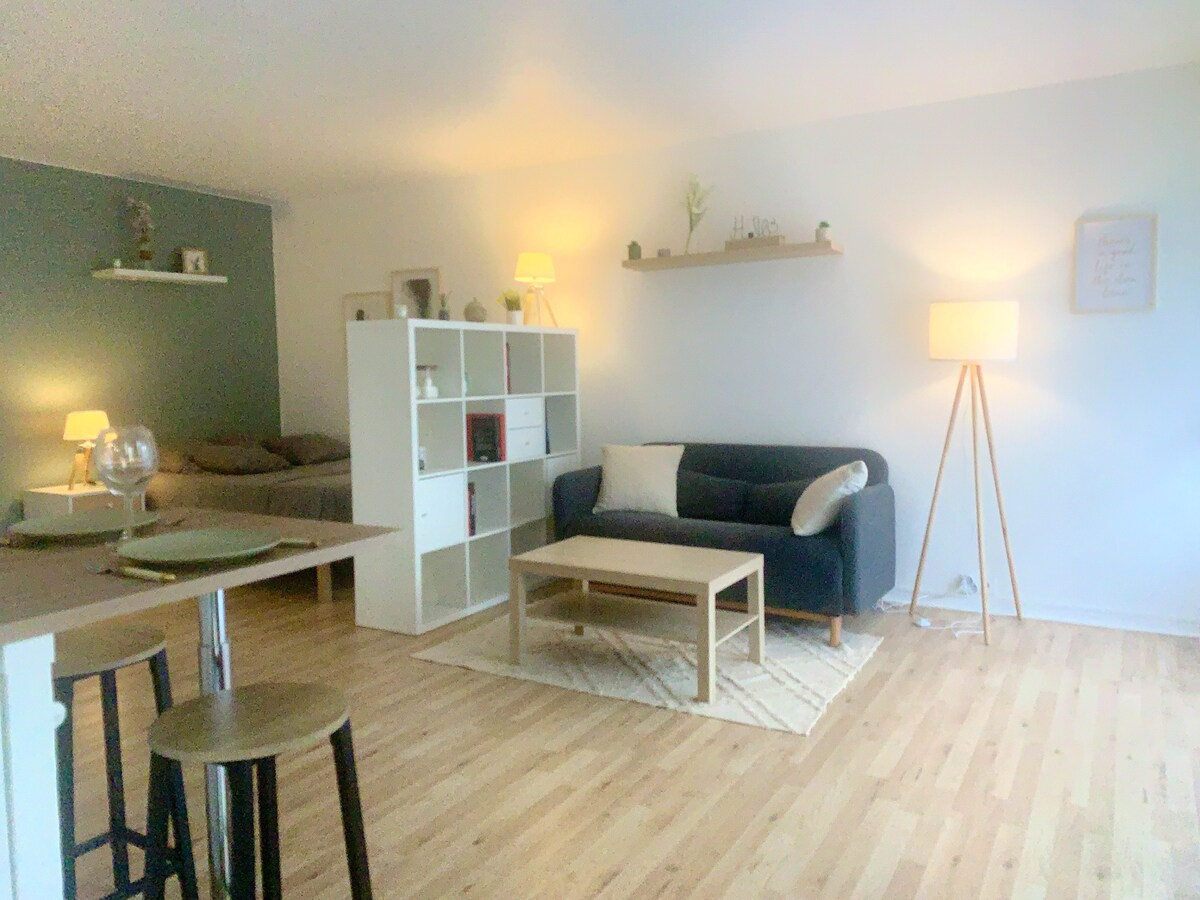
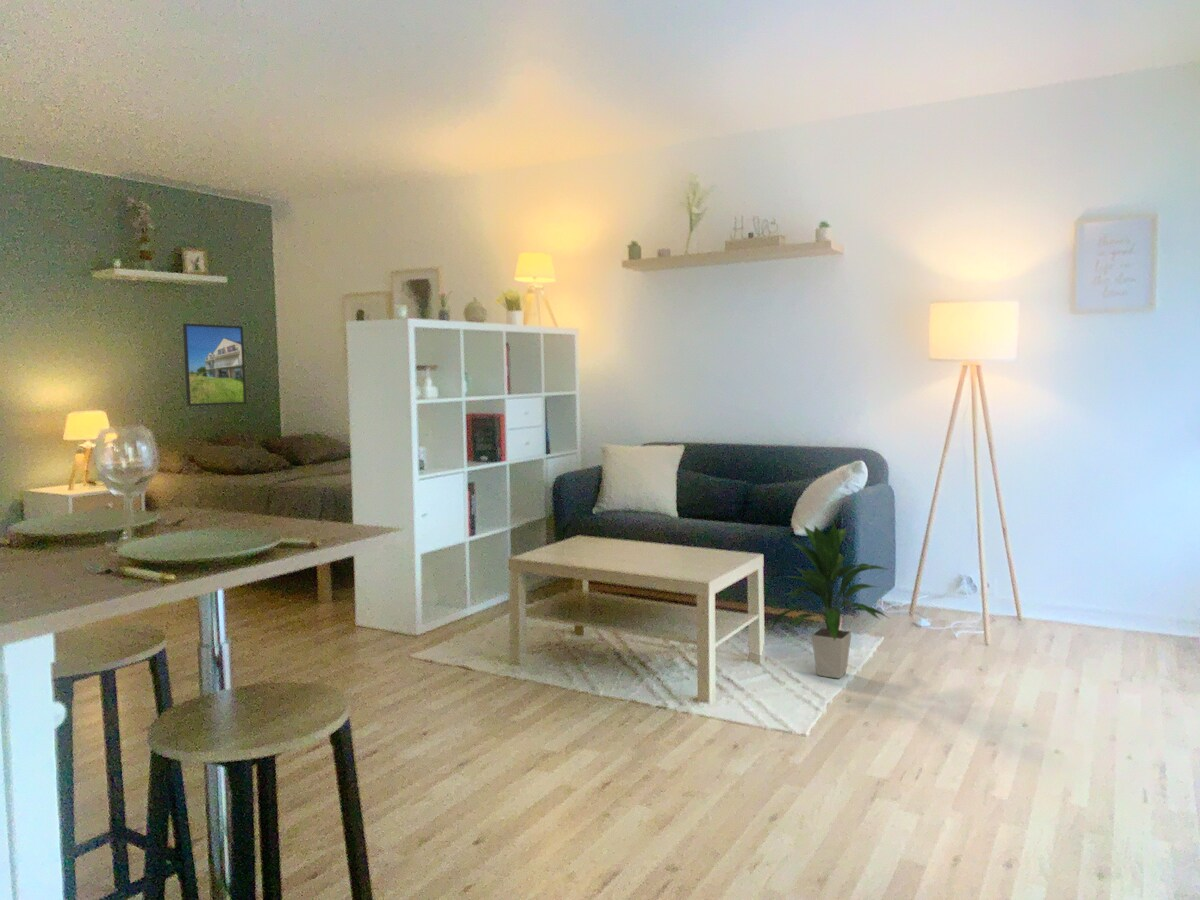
+ indoor plant [770,522,890,680]
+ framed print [182,322,247,407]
